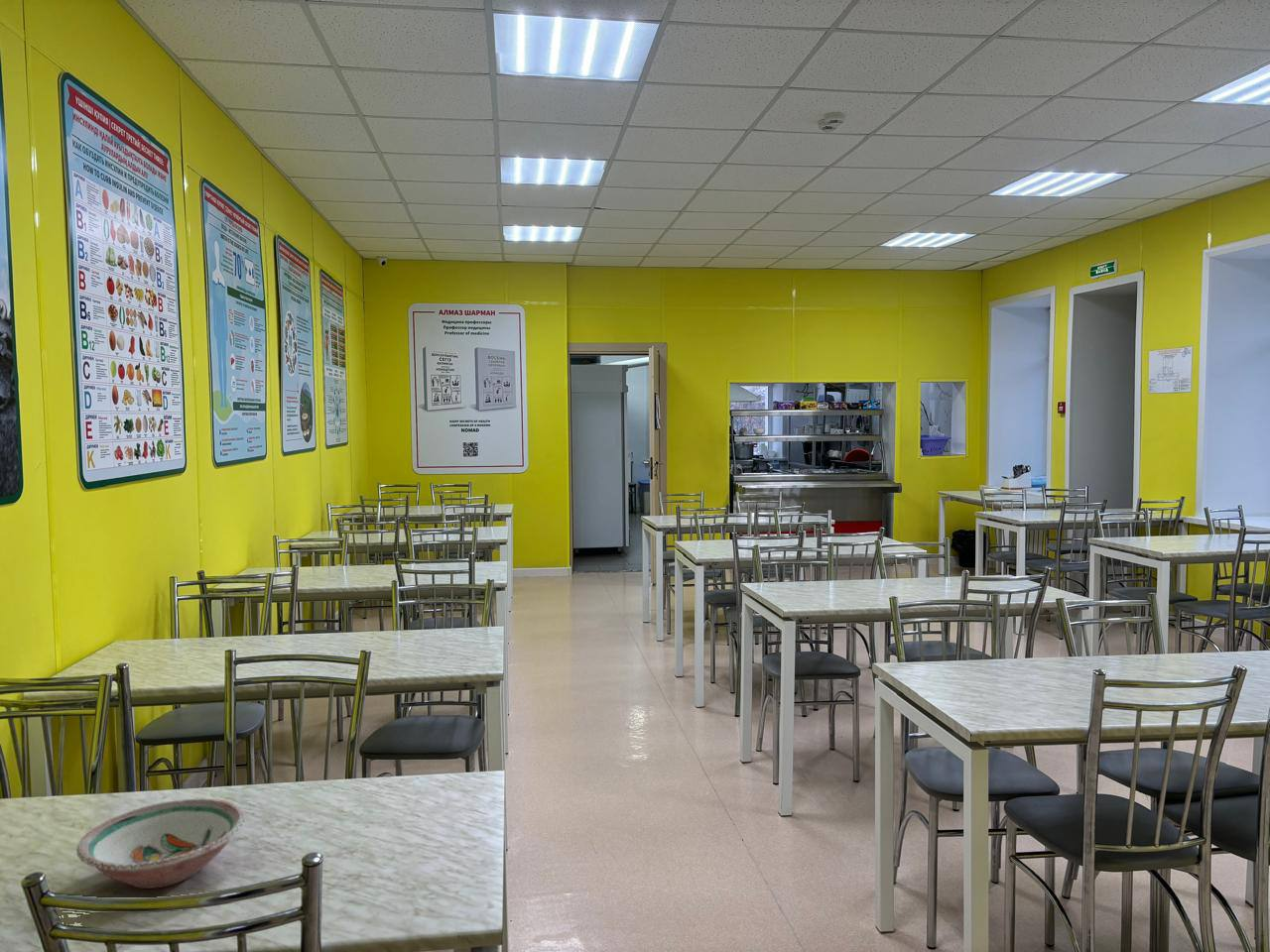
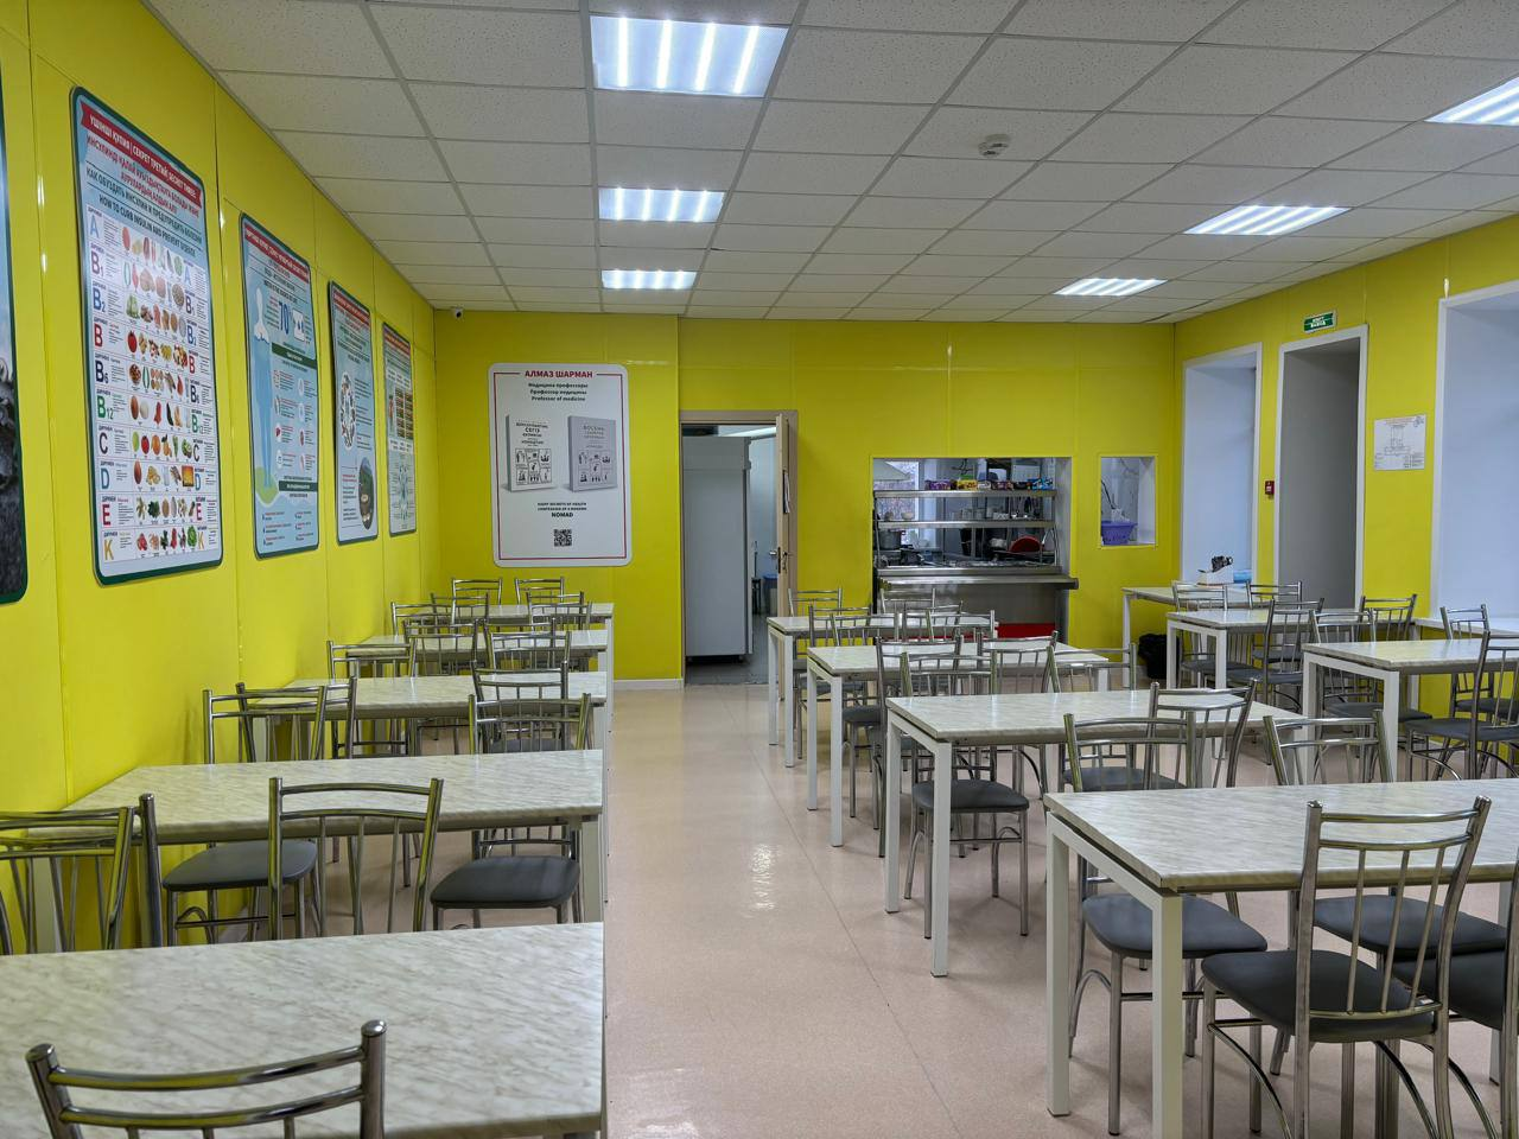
- bowl [75,797,246,890]
